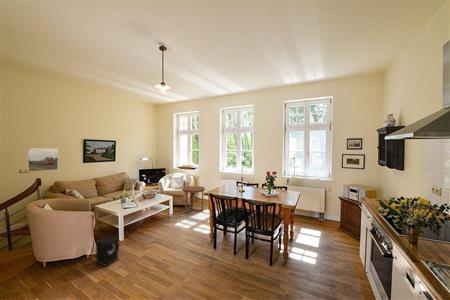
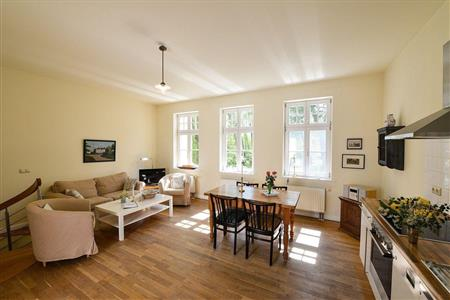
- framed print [27,147,59,173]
- speaker [95,235,120,267]
- side table [181,185,206,214]
